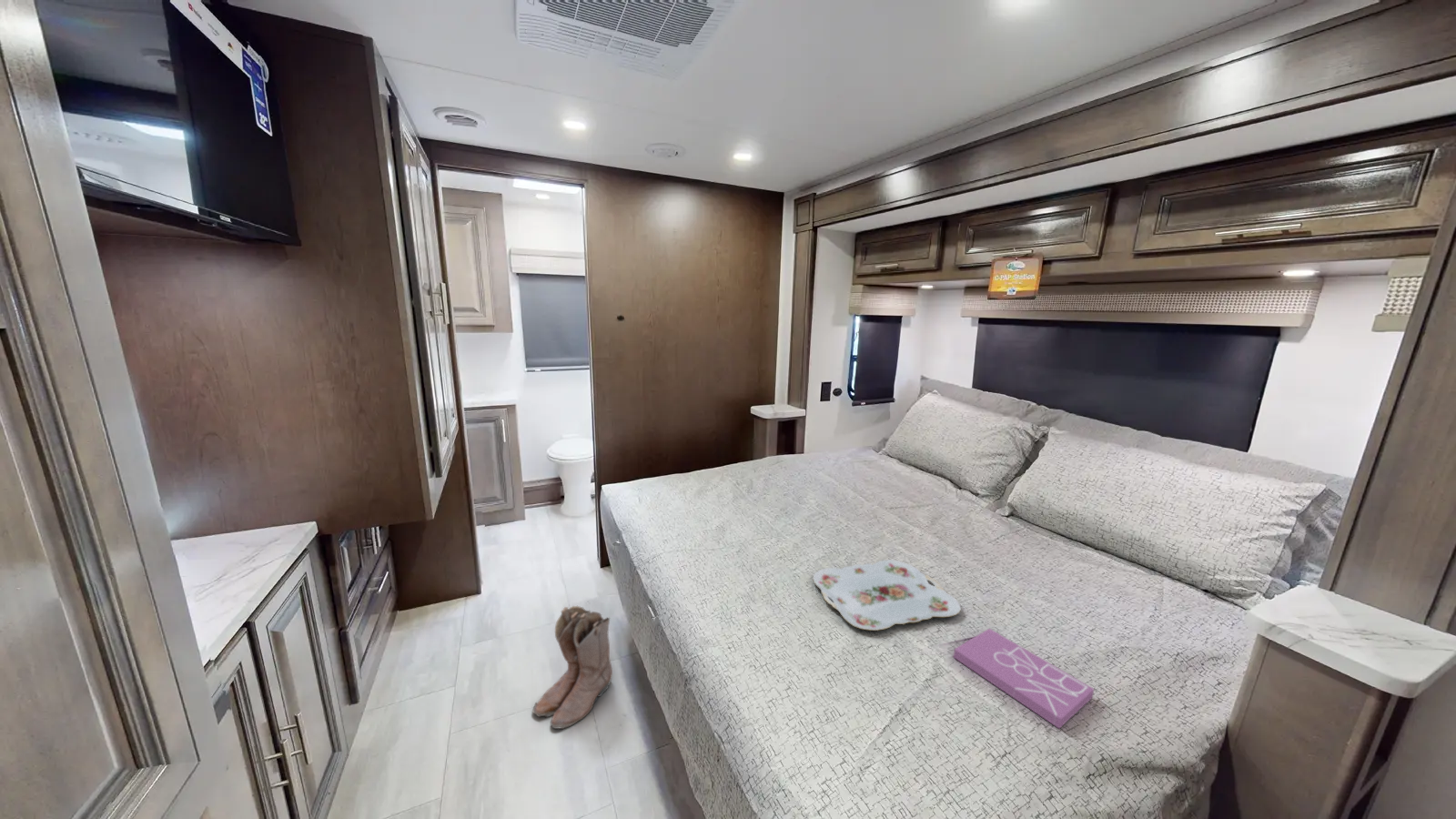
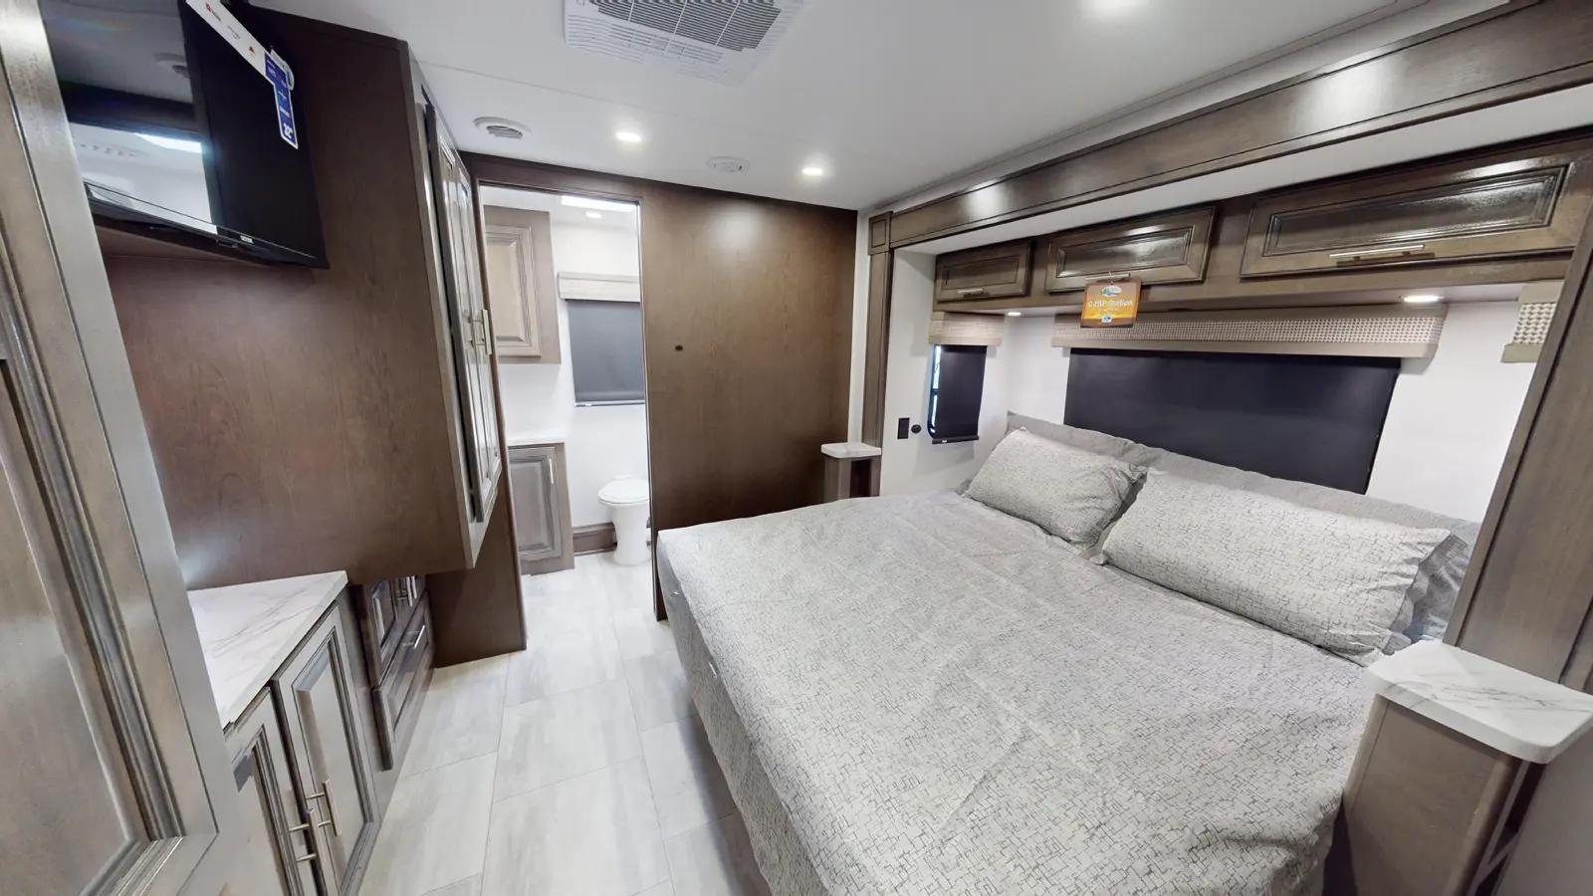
- book [953,628,1095,730]
- serving tray [812,559,962,632]
- boots [531,605,613,730]
